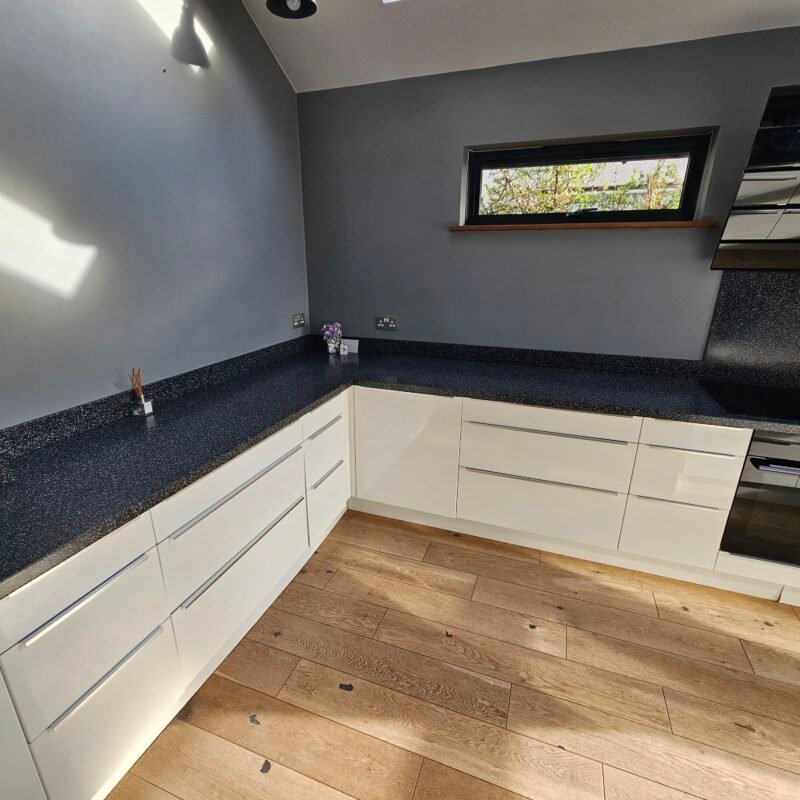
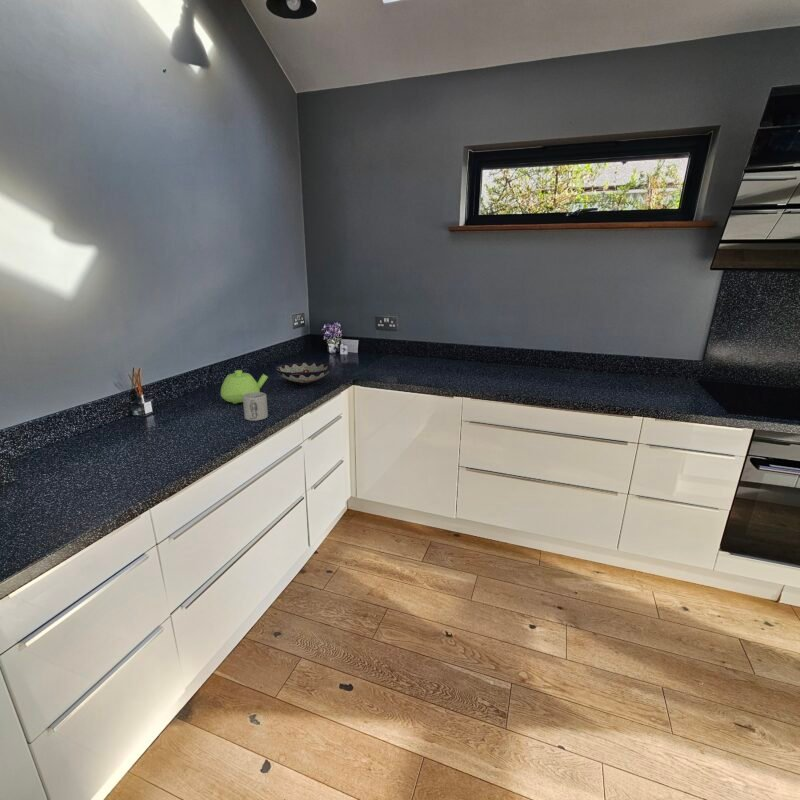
+ mug [242,391,269,422]
+ teapot [220,369,269,405]
+ bowl [274,361,332,386]
